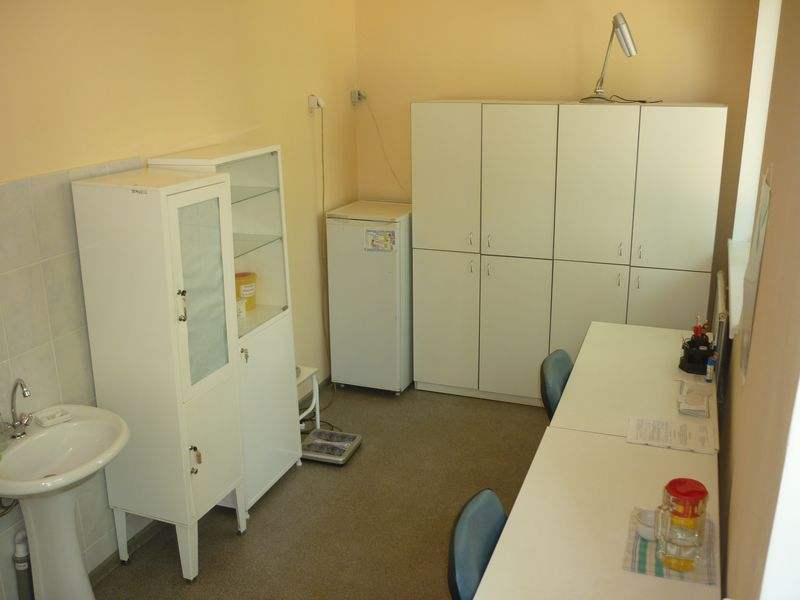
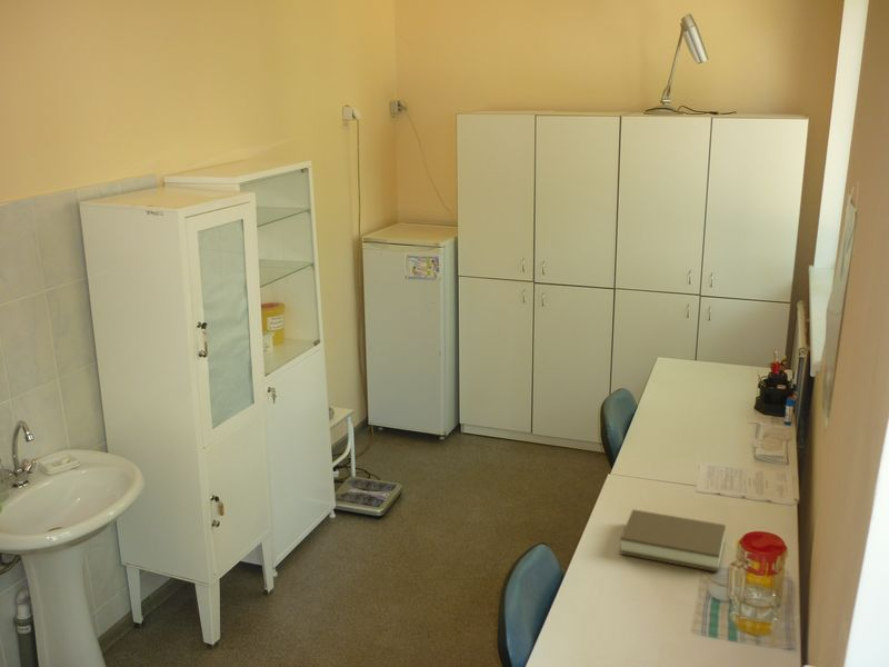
+ book [619,508,727,574]
